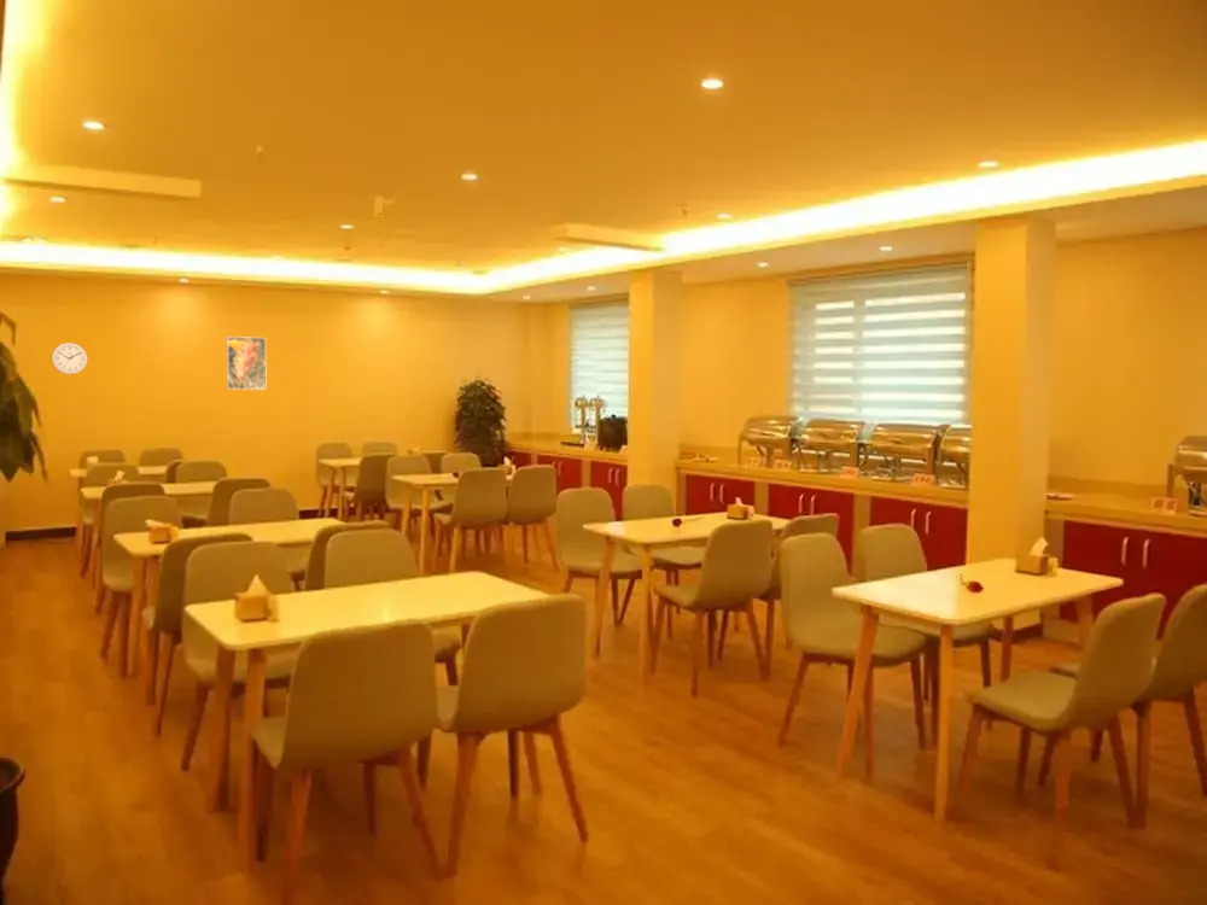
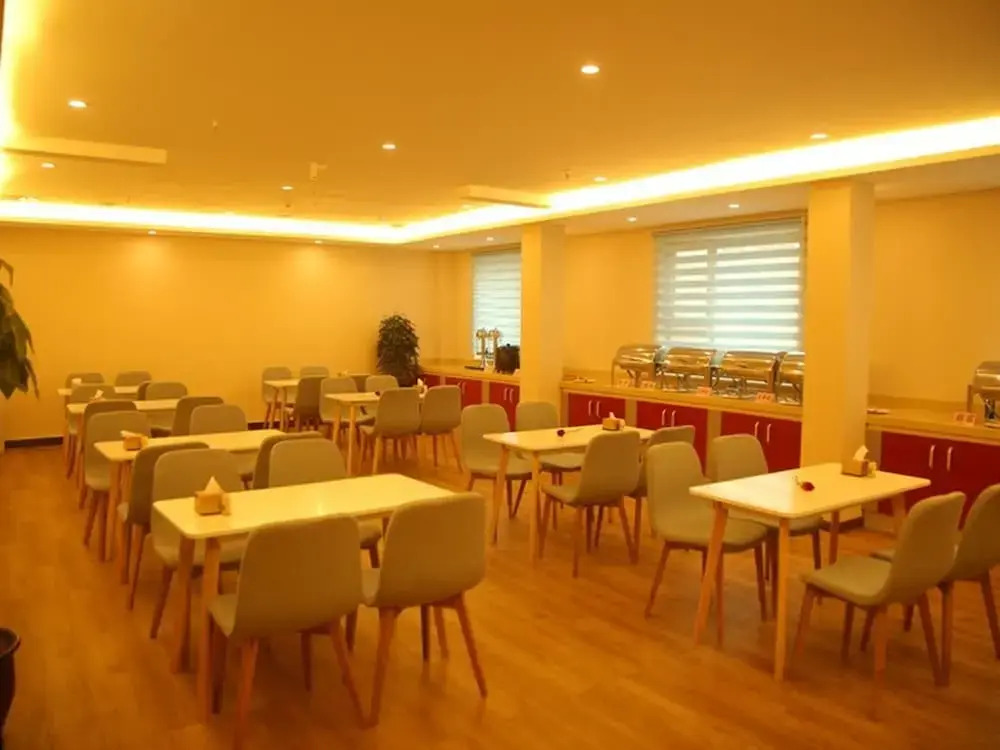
- wall clock [51,341,89,375]
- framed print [226,335,267,391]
